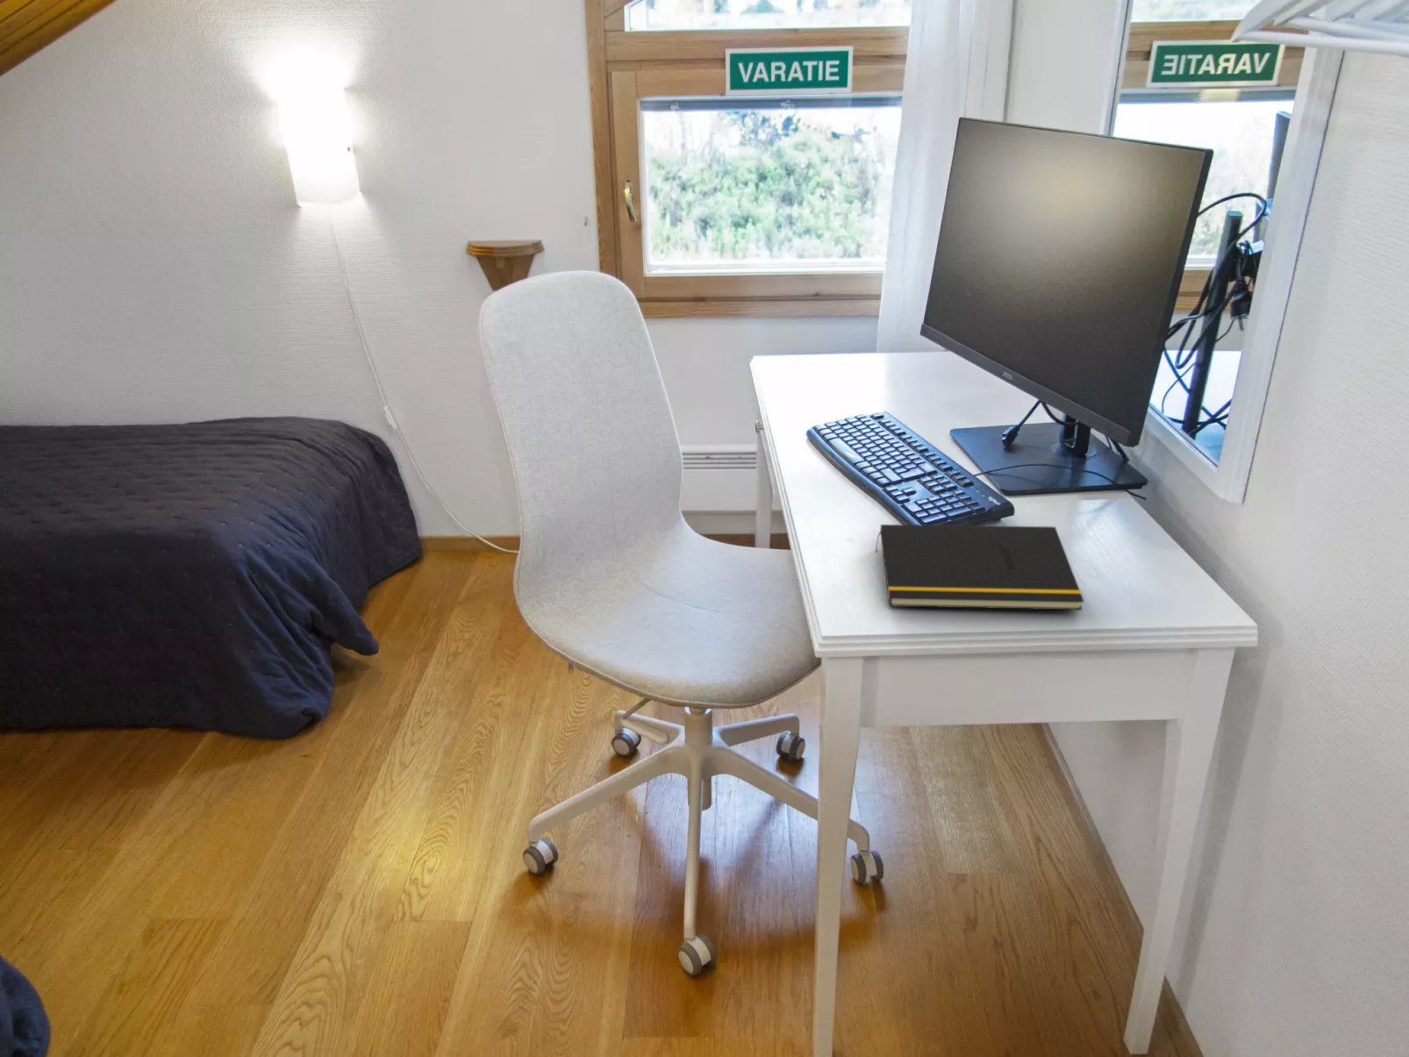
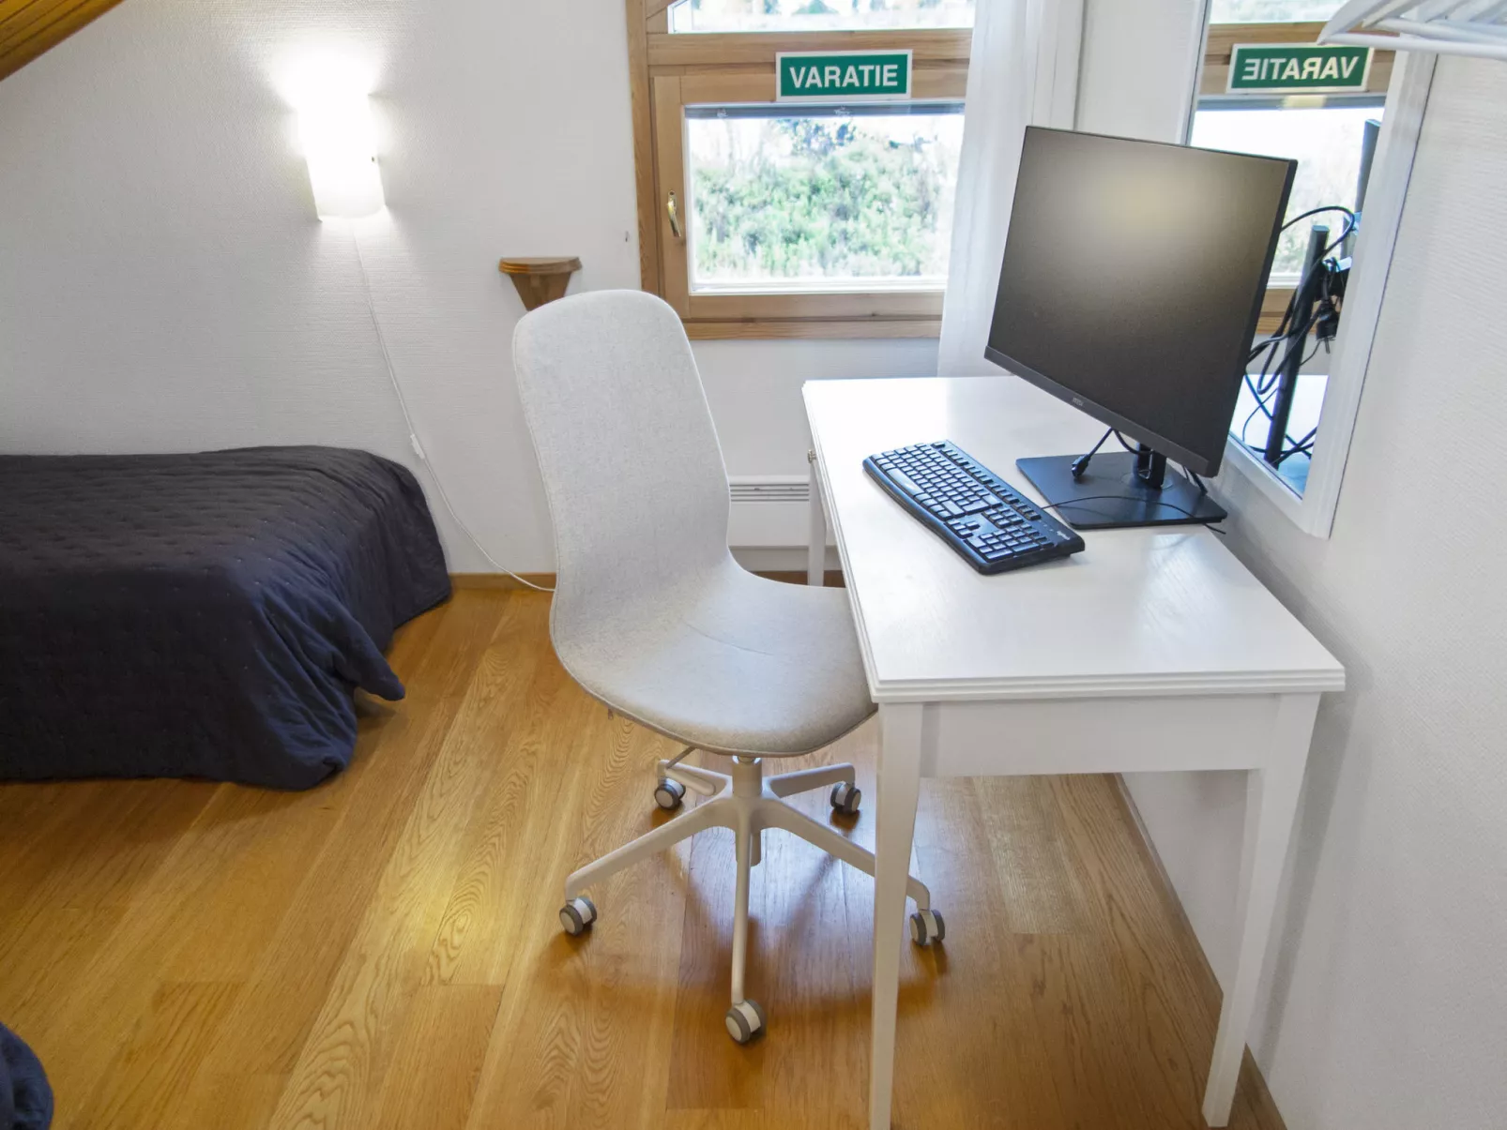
- notepad [875,524,1085,612]
